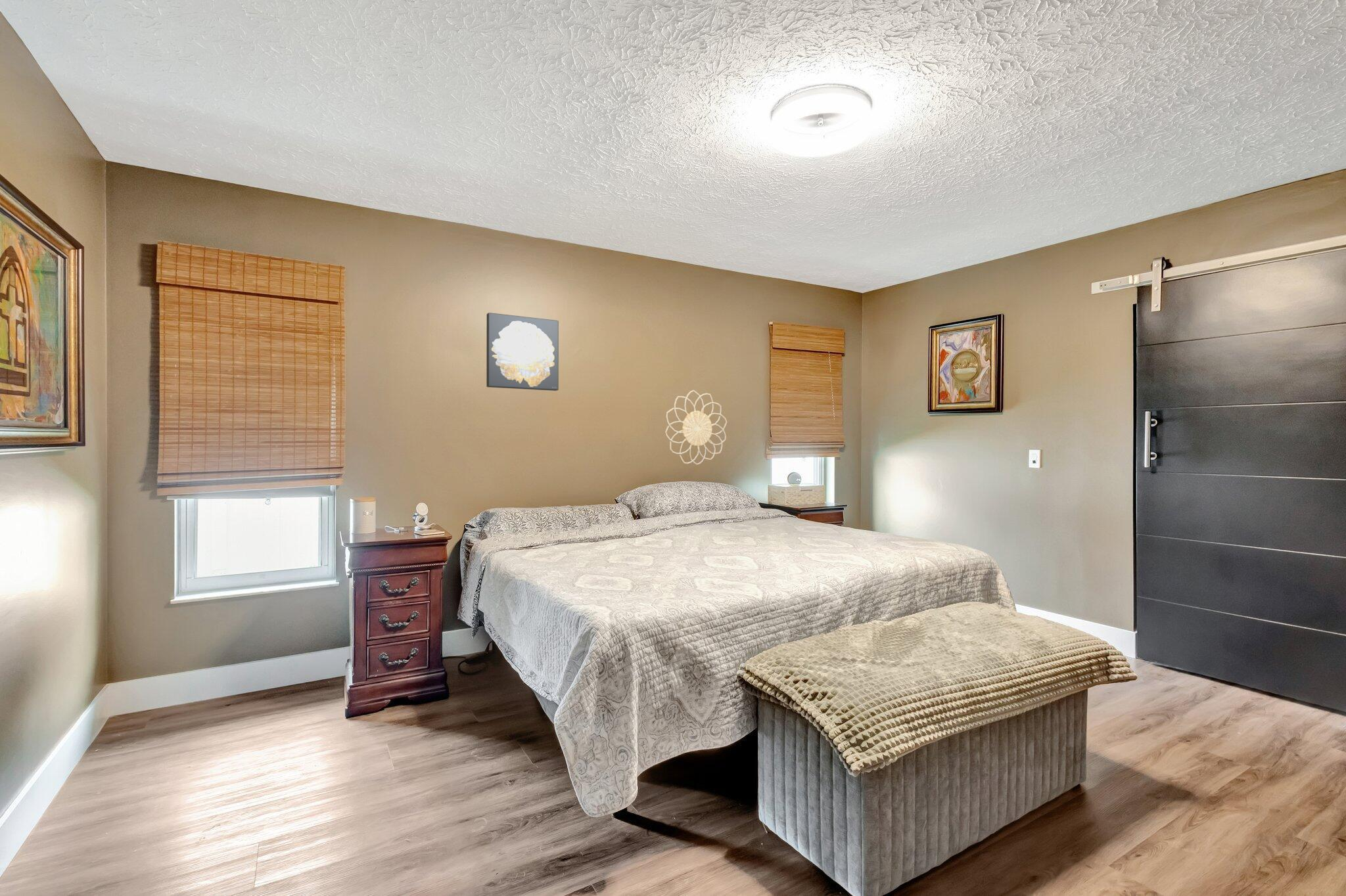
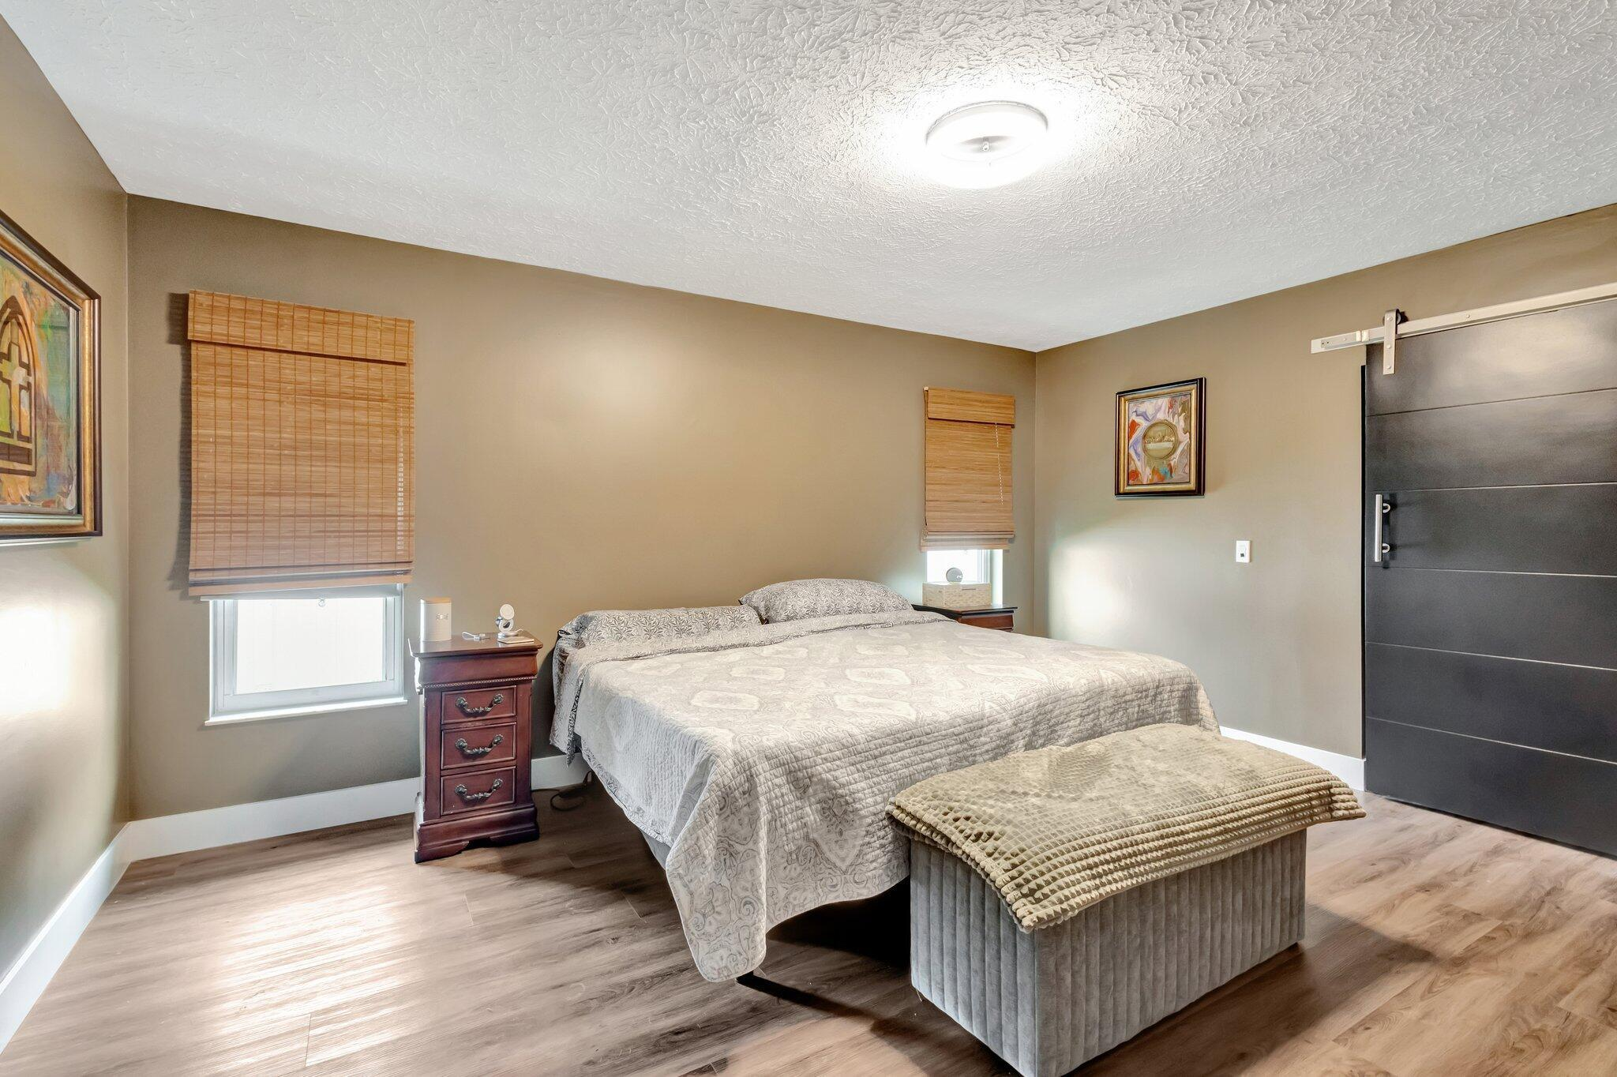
- wall art [486,312,559,392]
- decorative wall piece [664,390,728,466]
